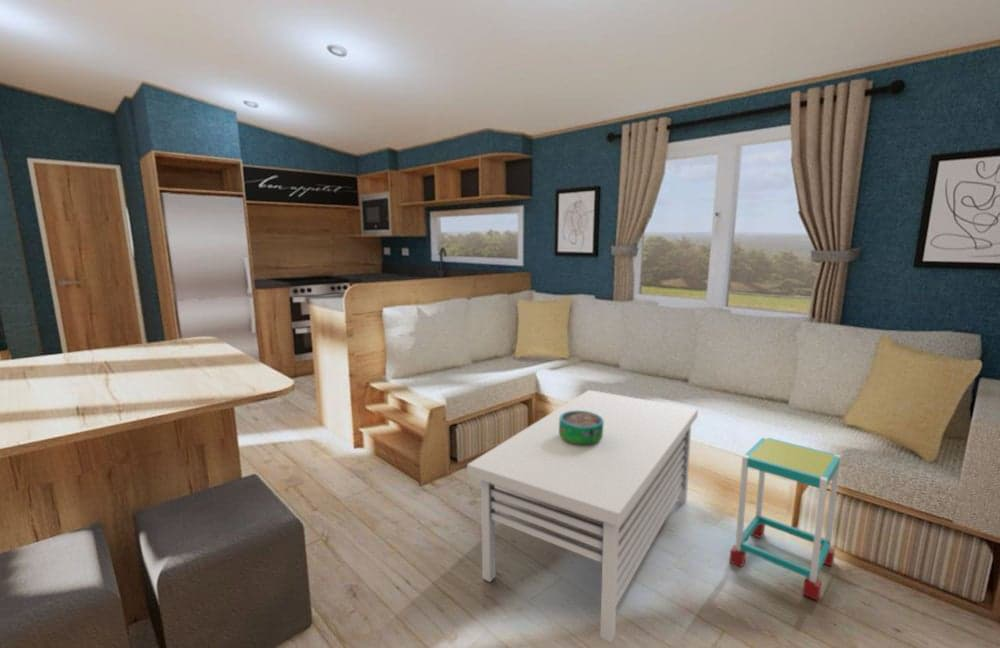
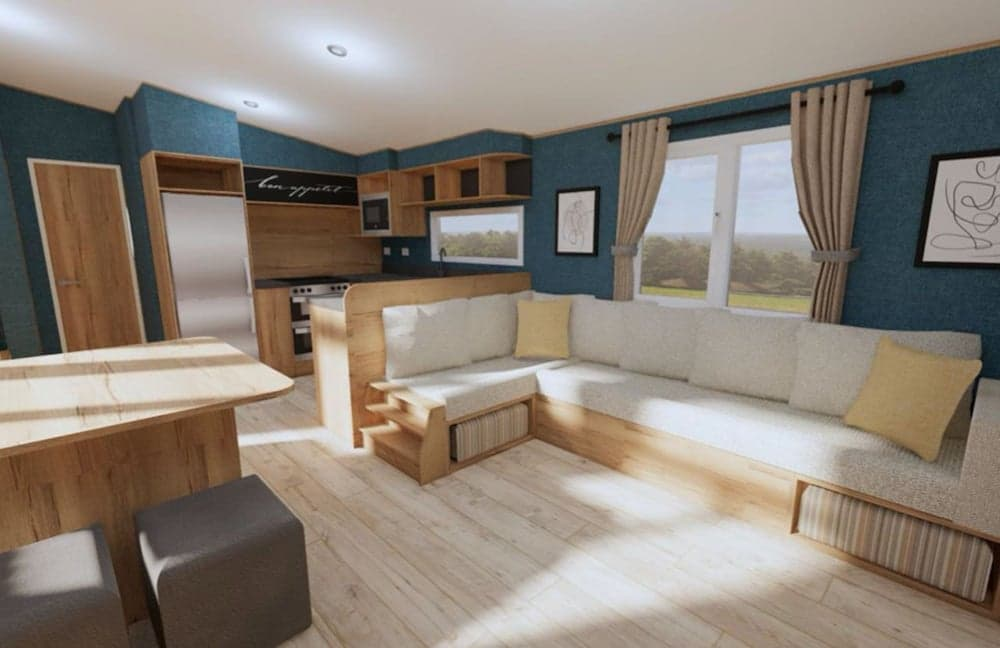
- coffee table [466,389,699,643]
- side table [729,436,842,602]
- decorative bowl [559,410,604,445]
